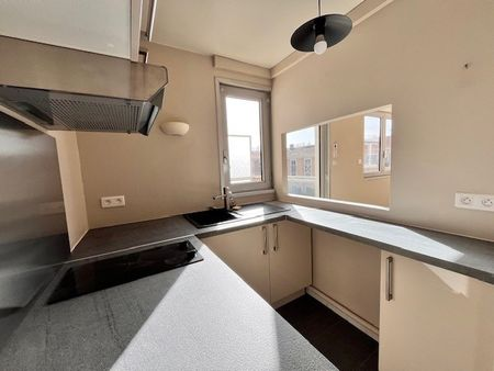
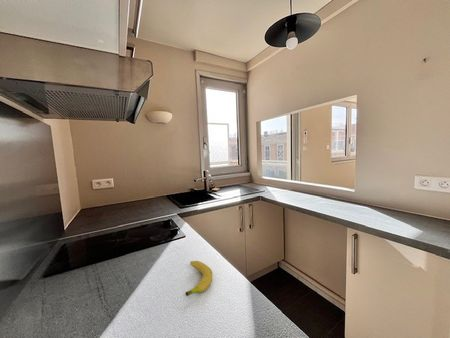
+ fruit [185,260,214,297]
